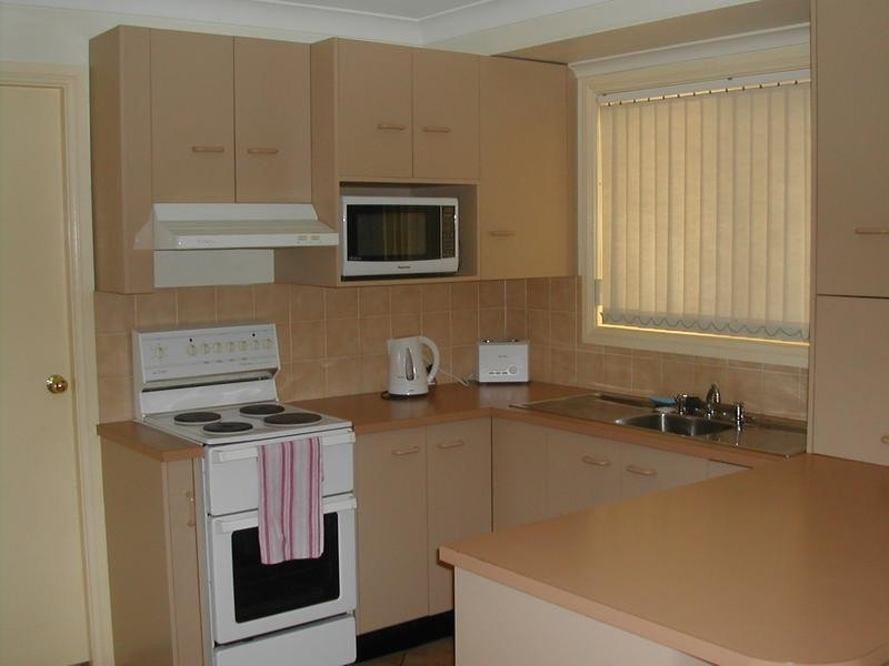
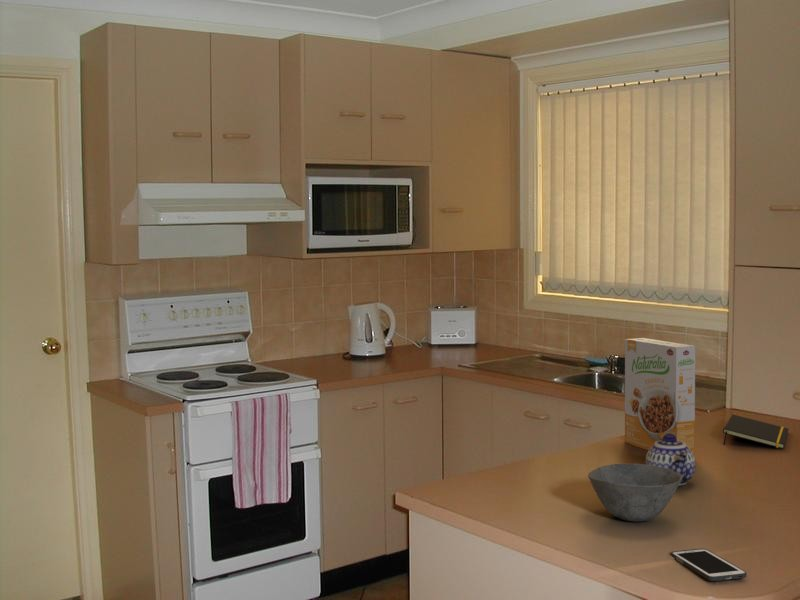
+ bowl [587,463,682,523]
+ teapot [645,433,696,486]
+ cereal box [624,337,696,455]
+ notepad [722,414,790,450]
+ cell phone [670,548,748,582]
